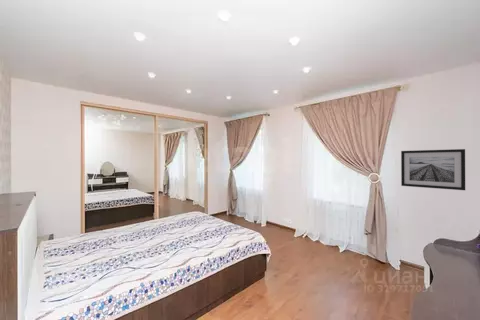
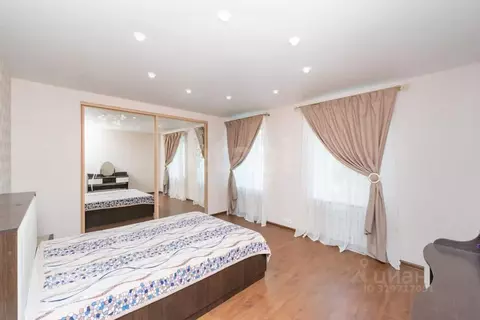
- wall art [400,148,466,191]
